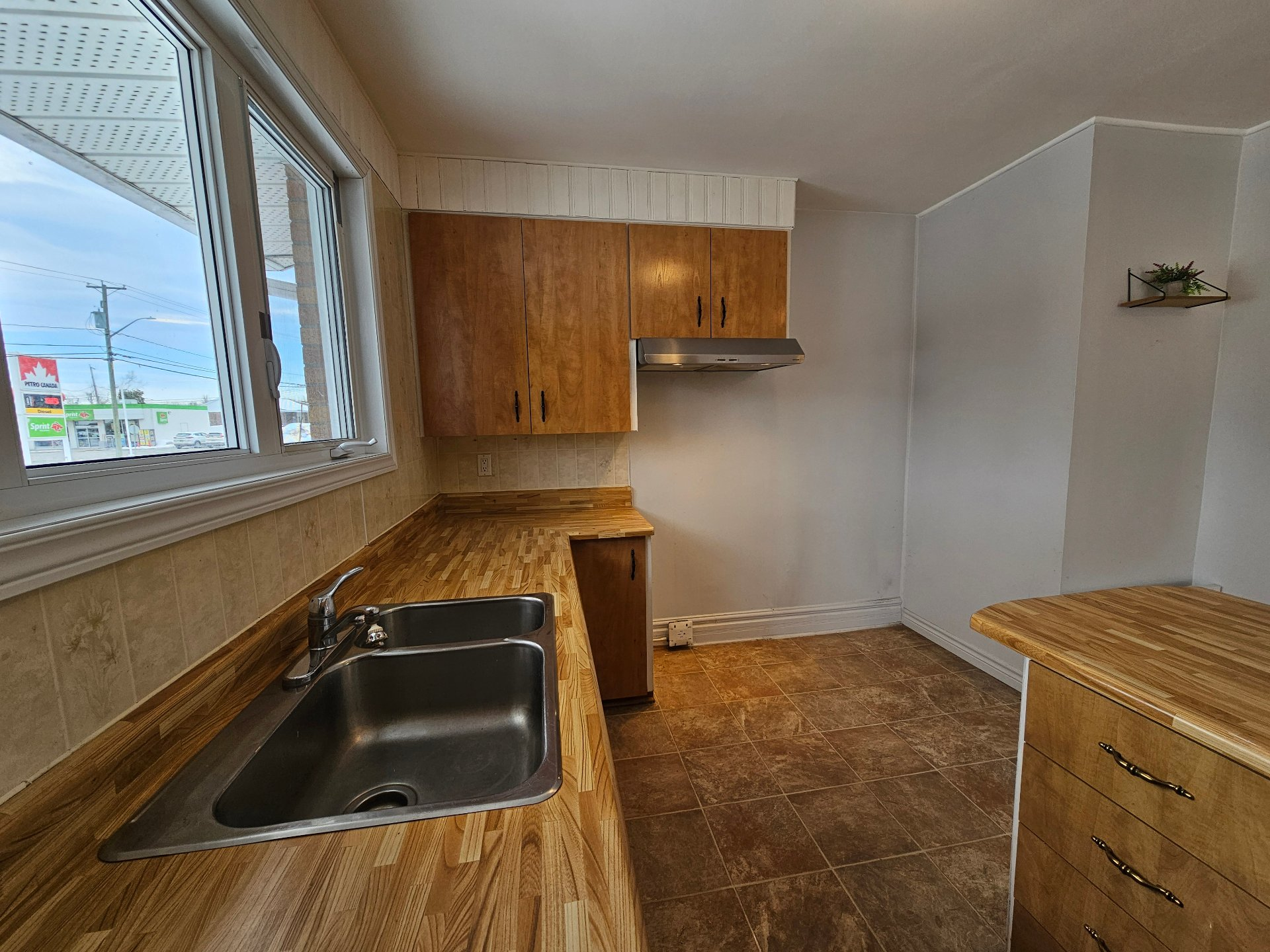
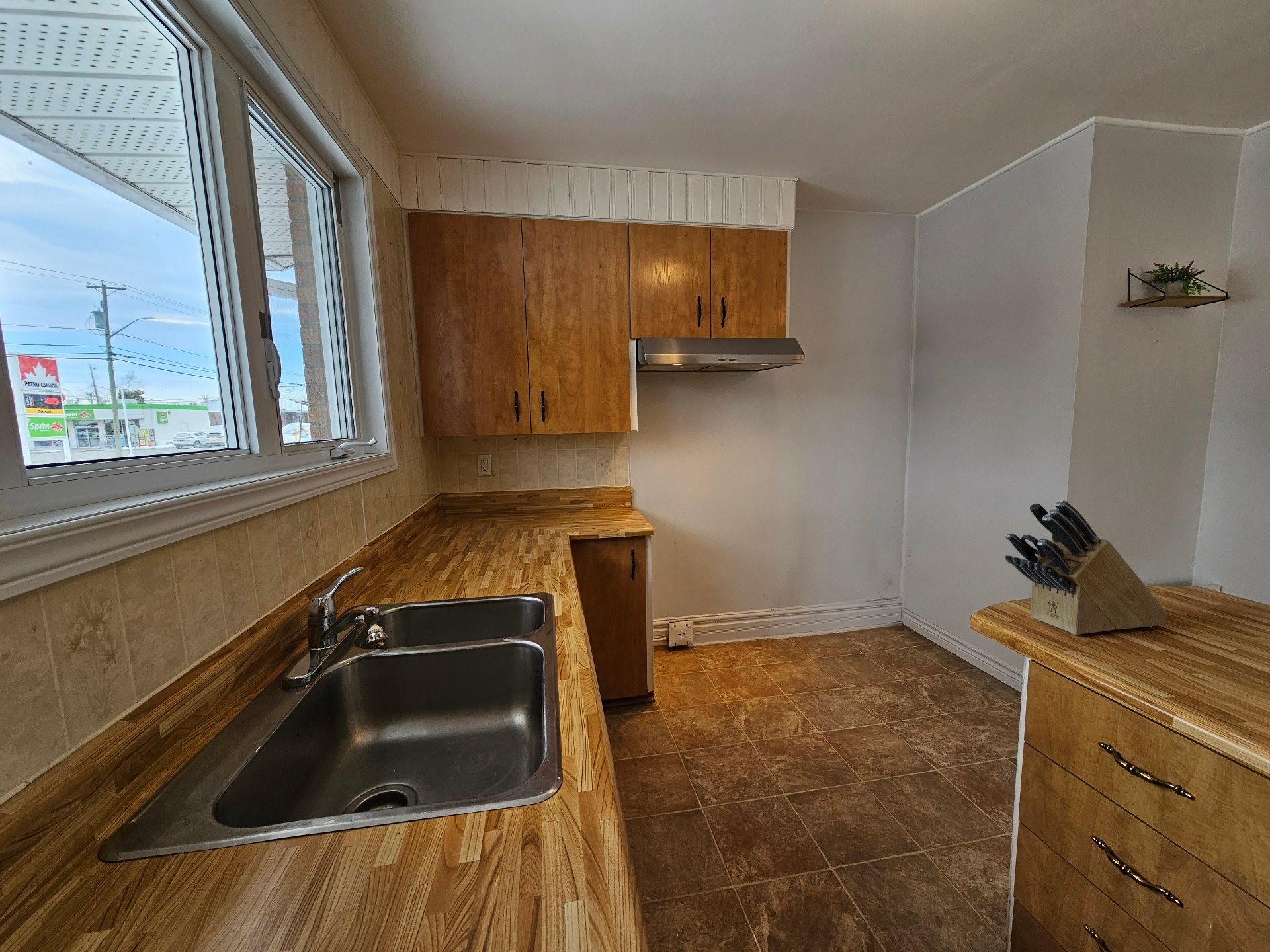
+ knife block [1005,500,1169,635]
